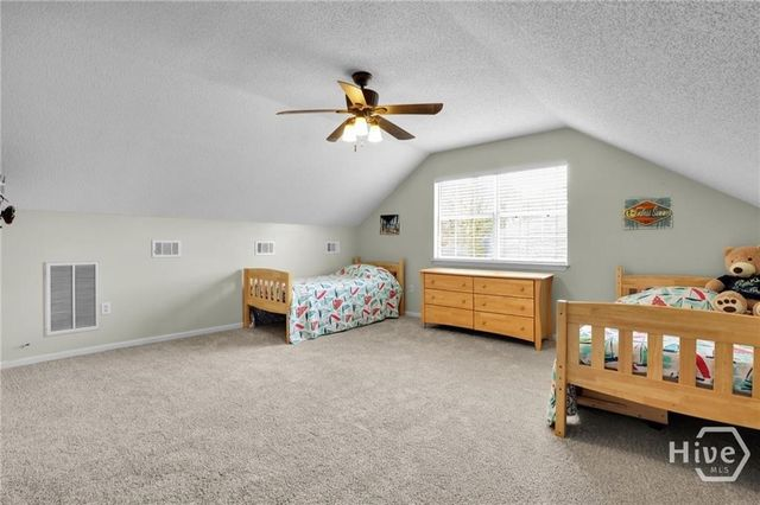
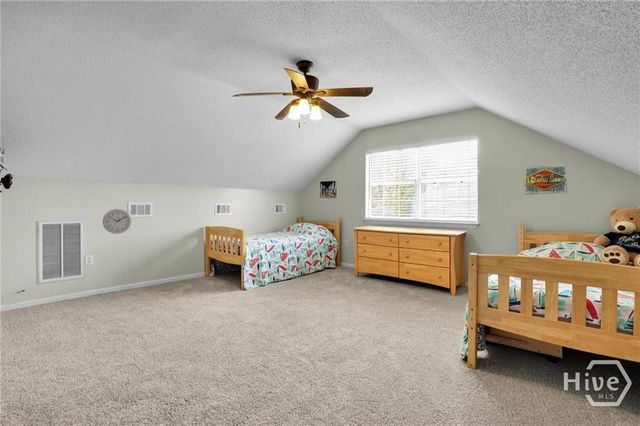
+ wall clock [102,208,132,235]
